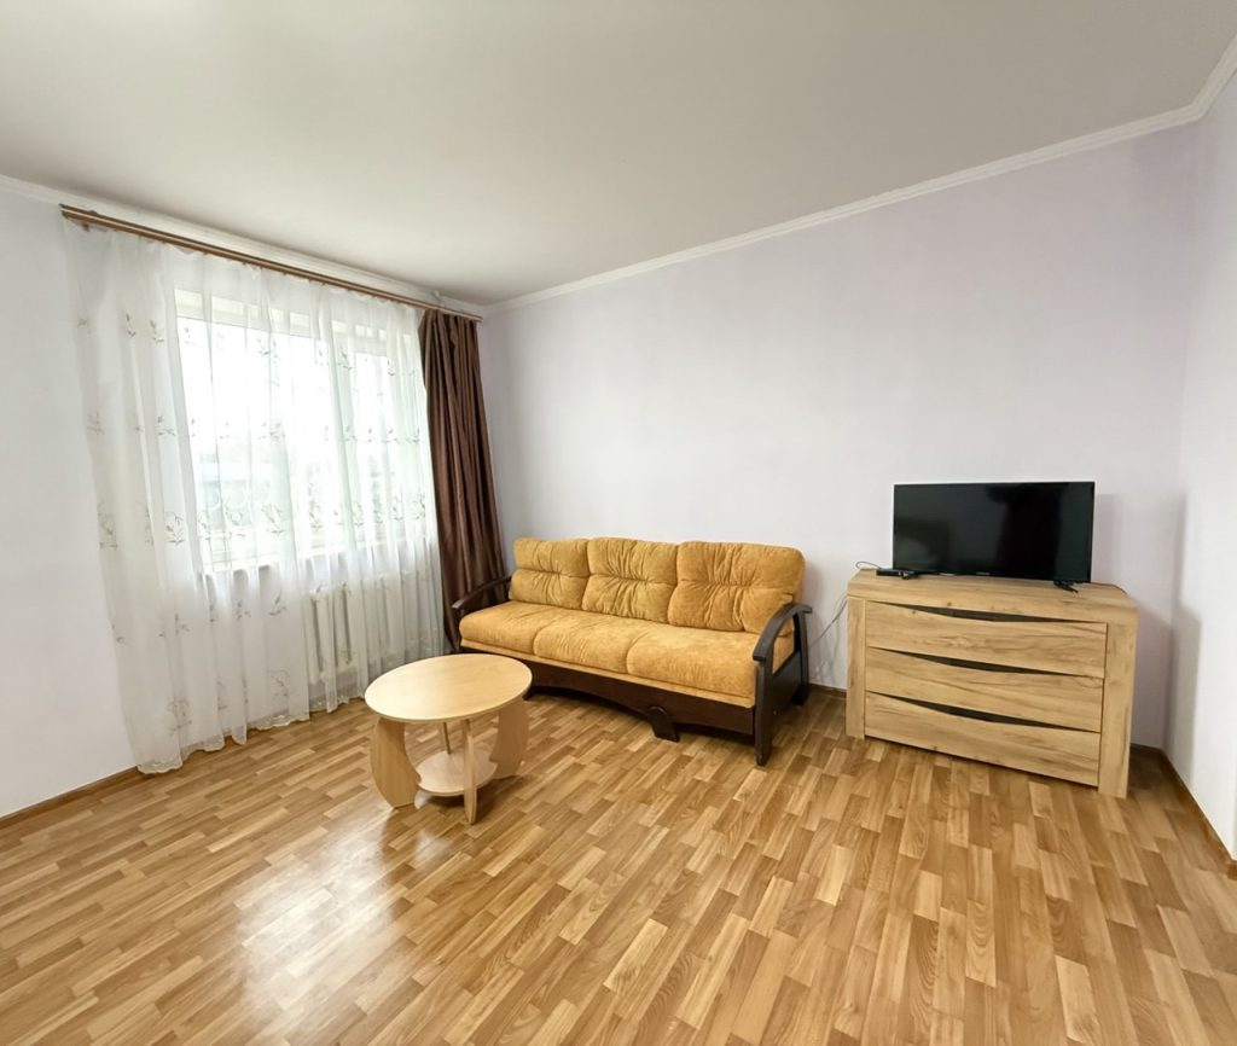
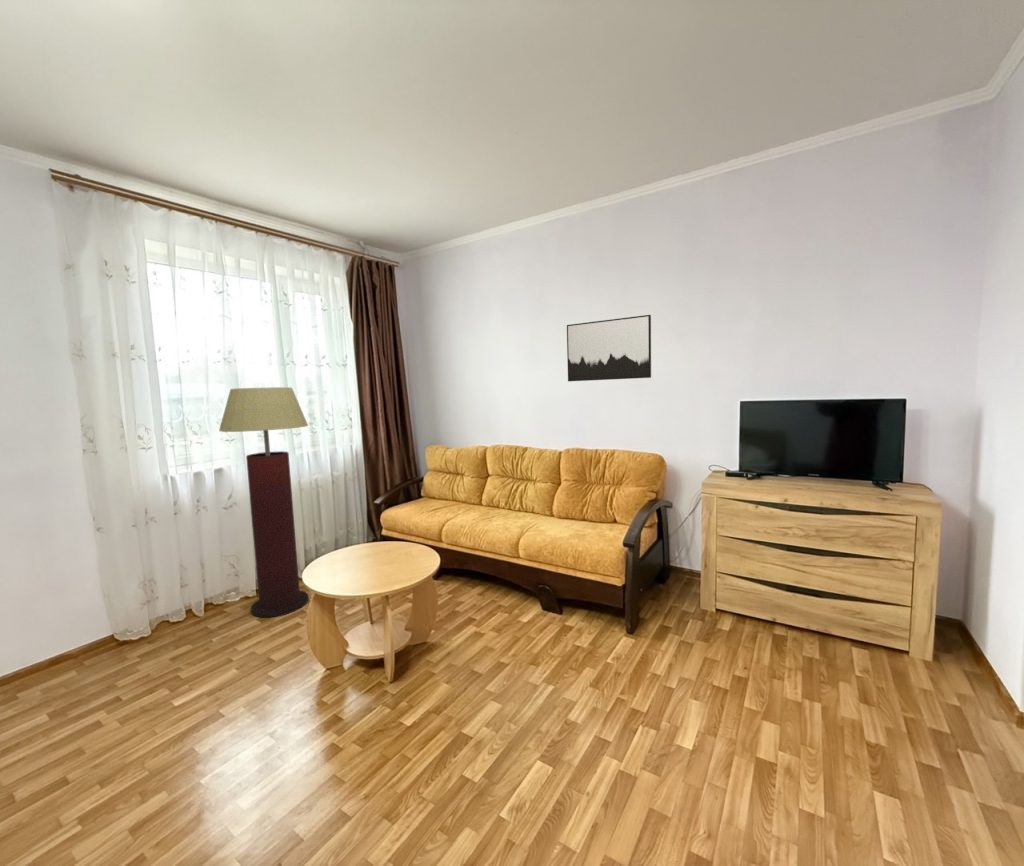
+ wall art [566,314,652,382]
+ floor lamp [218,386,310,619]
